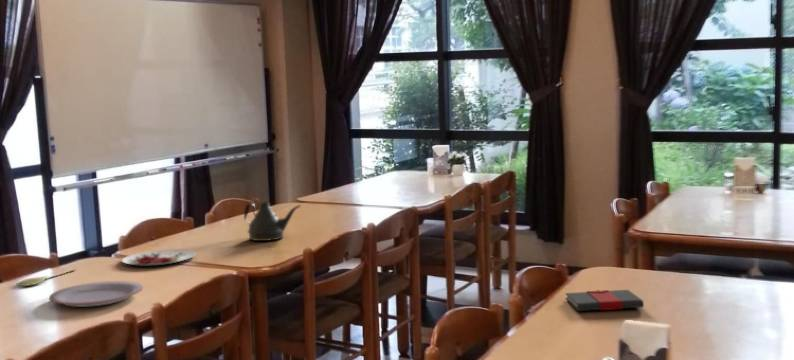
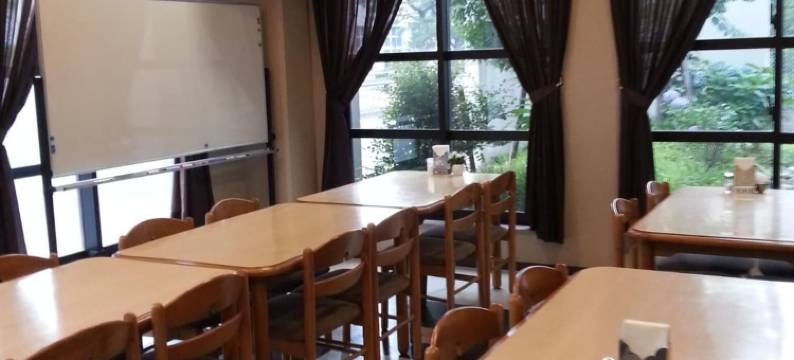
- book [564,289,645,312]
- plate [121,249,197,267]
- spoon [15,268,78,287]
- plate [48,280,144,308]
- teapot [243,201,302,242]
